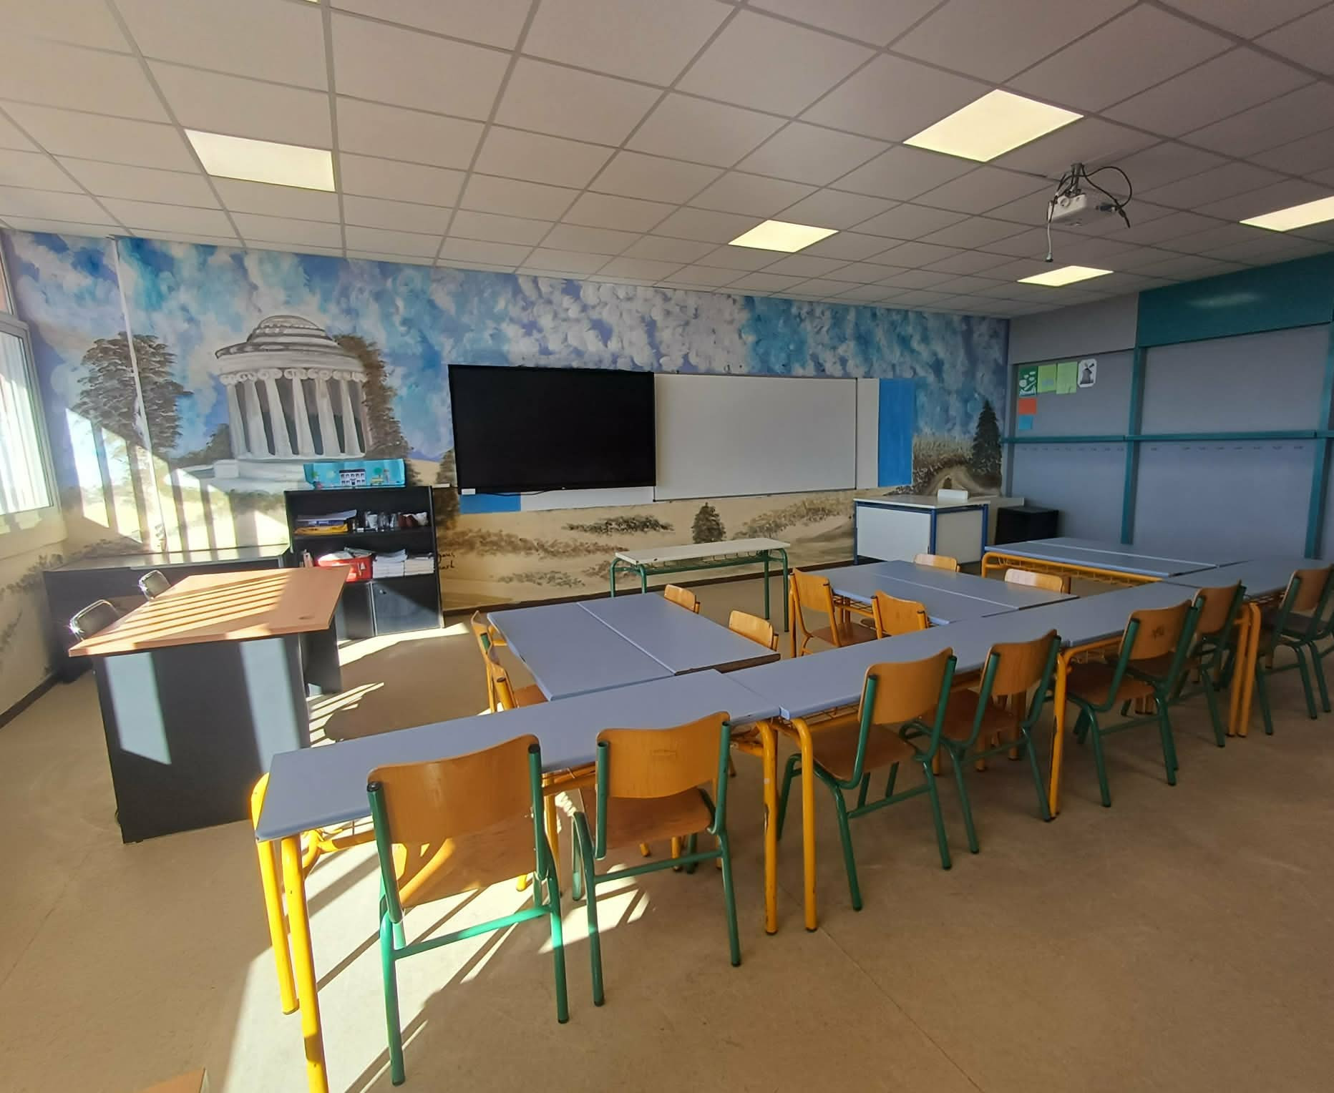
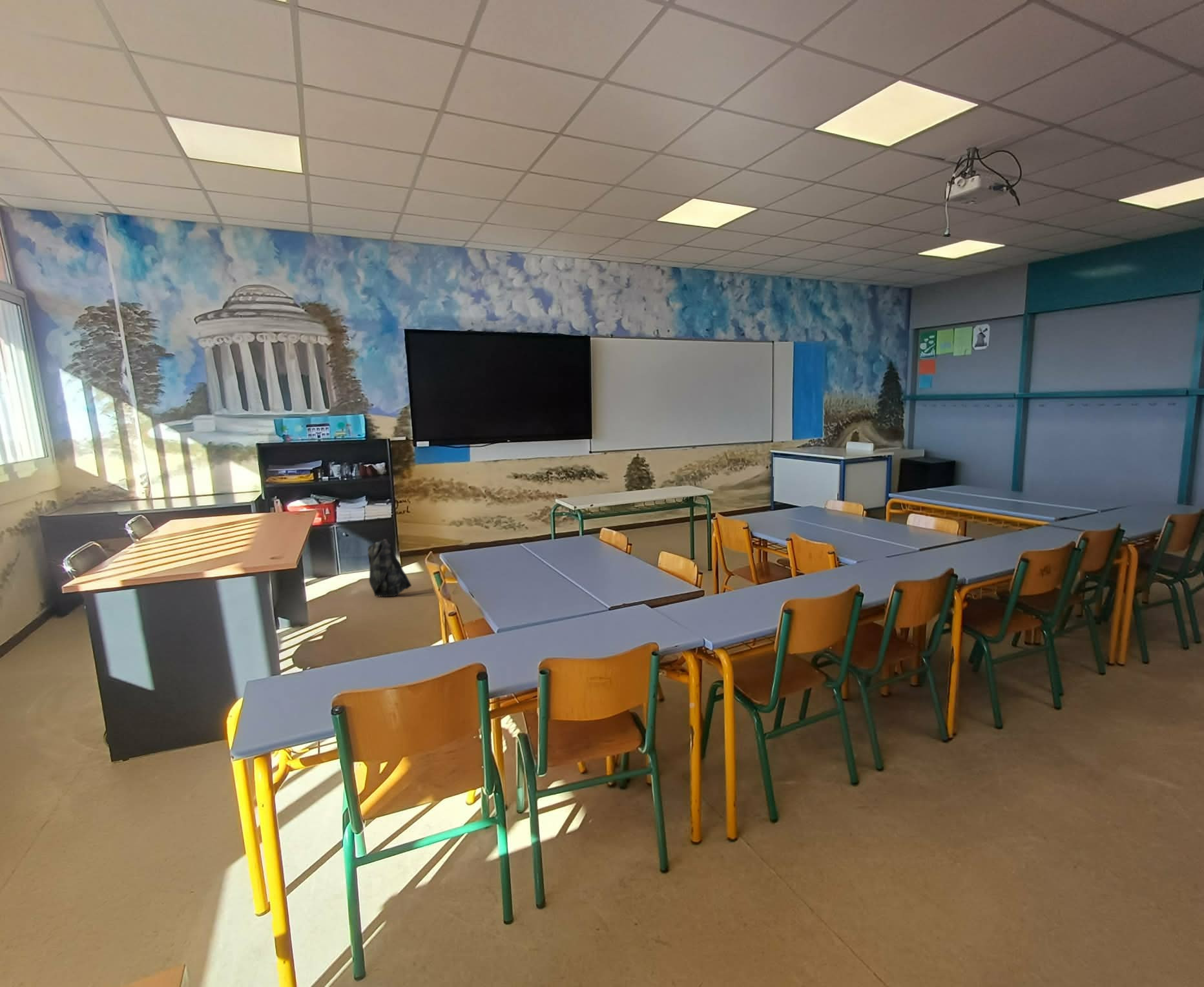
+ jacket [367,538,412,597]
